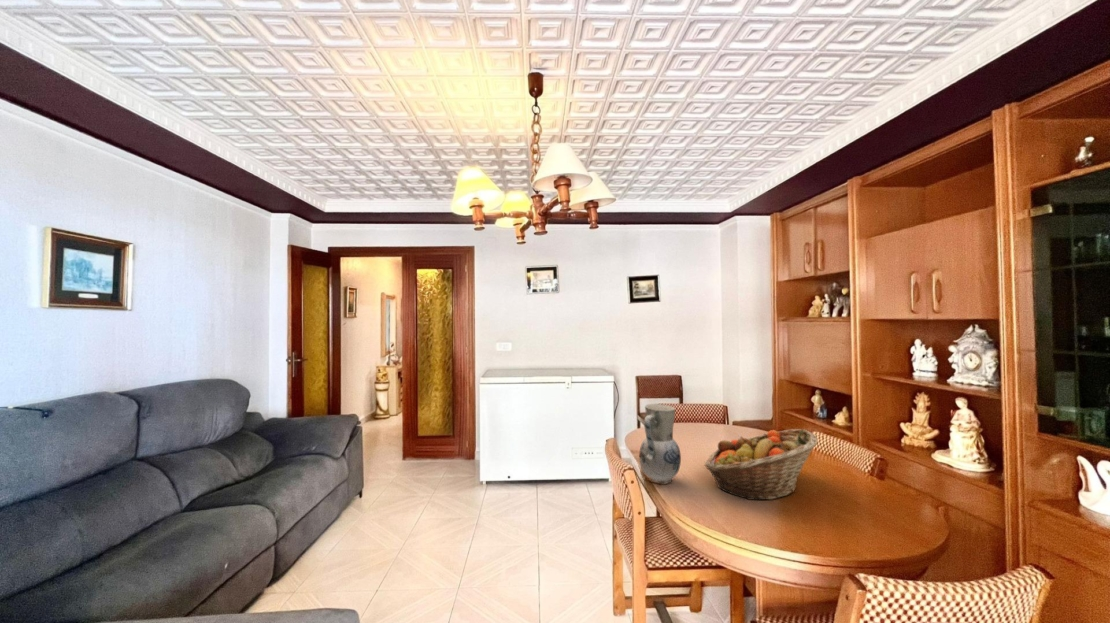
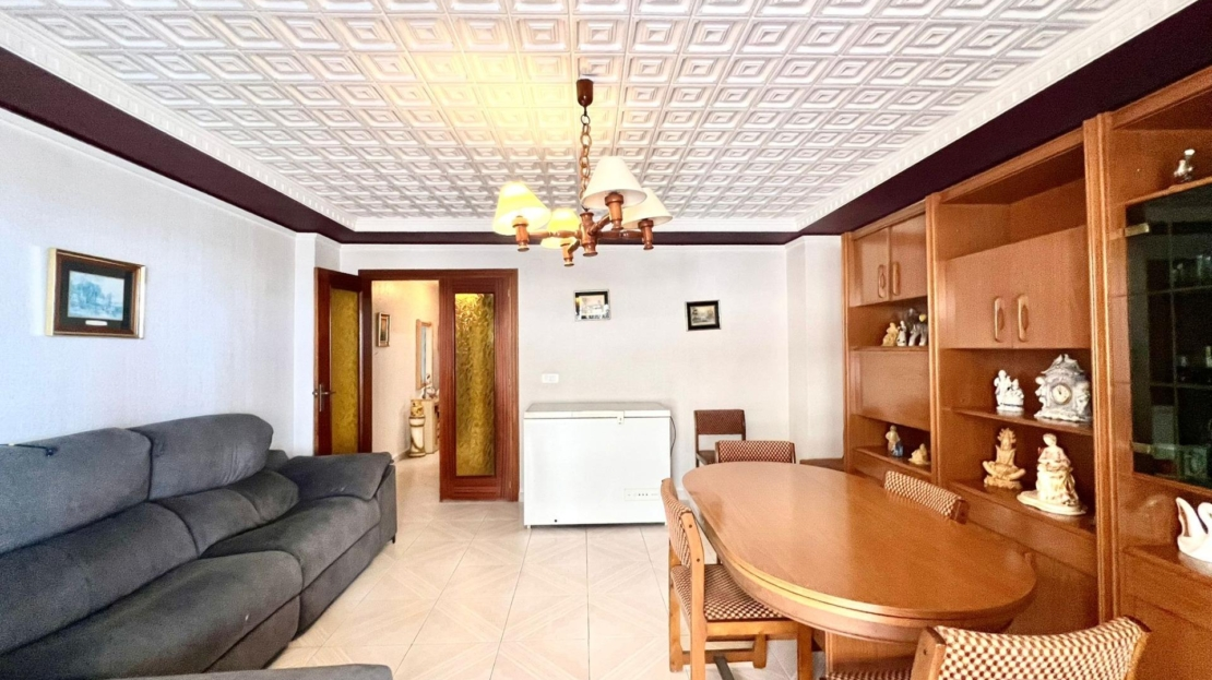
- vase [638,403,682,485]
- fruit basket [704,428,819,501]
